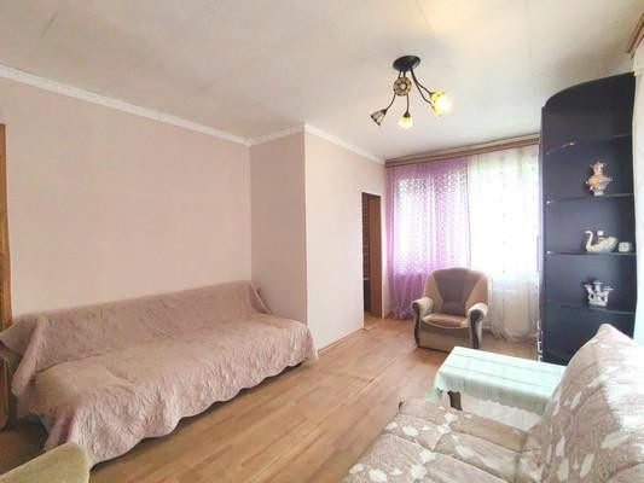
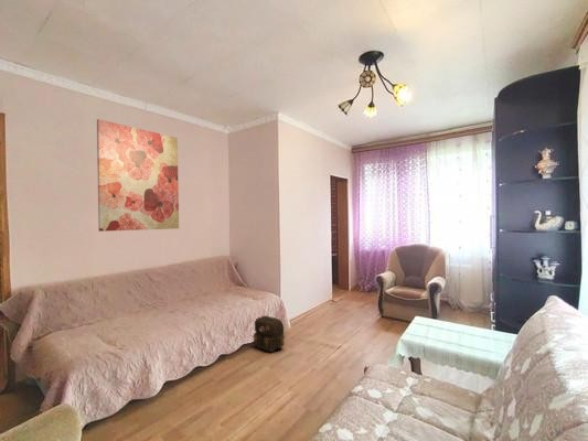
+ wall art [96,118,180,233]
+ backpack [253,314,286,353]
